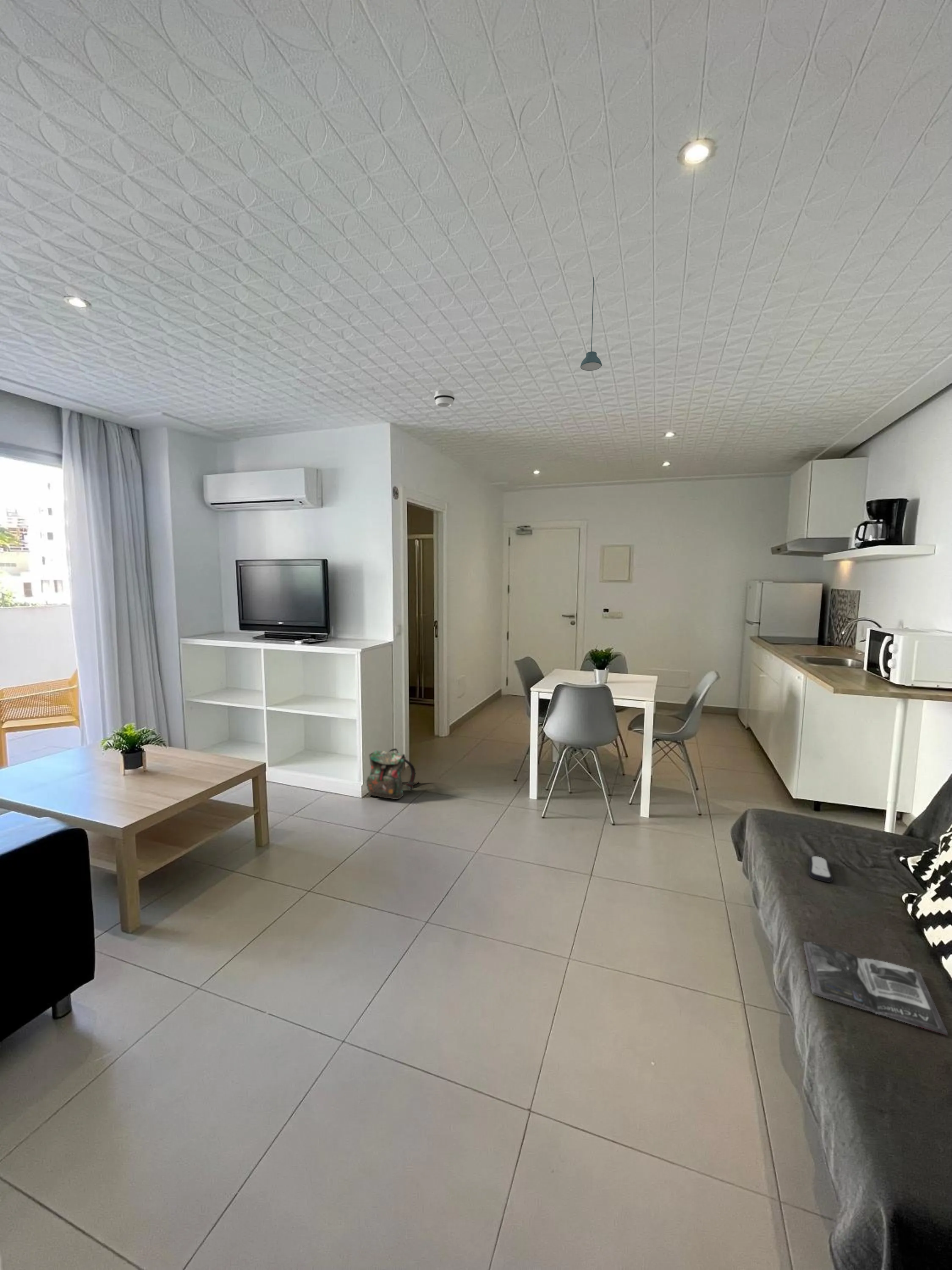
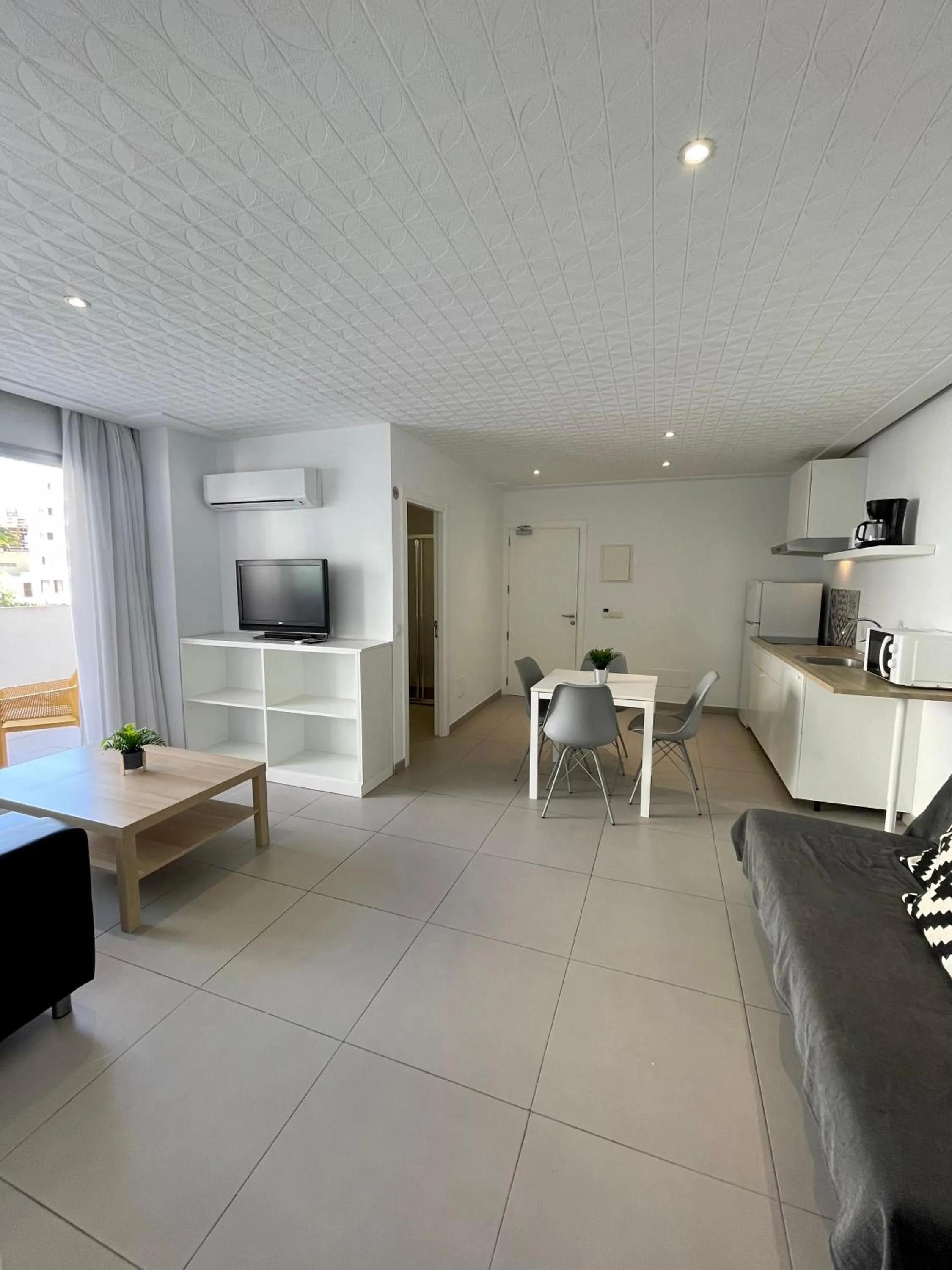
- backpack [366,748,420,800]
- remote control [808,856,834,883]
- pendant light [580,277,602,371]
- smoke detector [434,389,455,408]
- magazine [803,941,949,1036]
